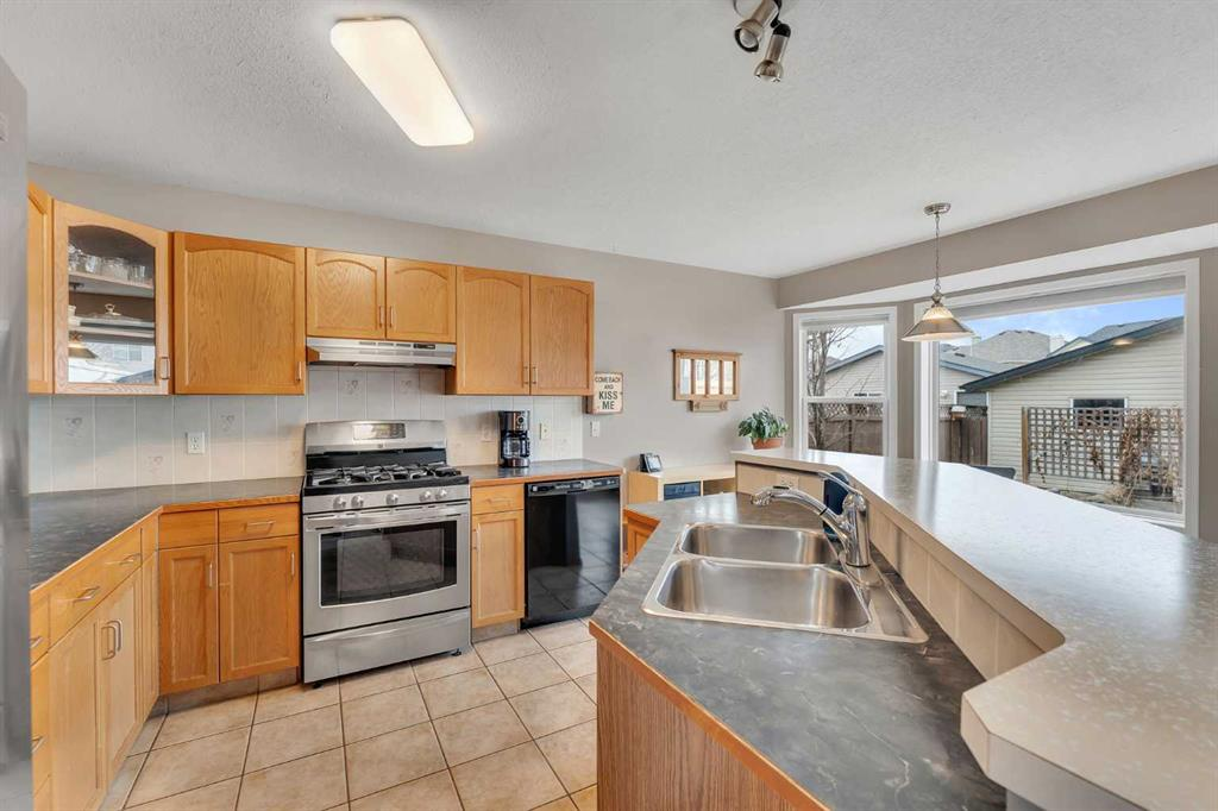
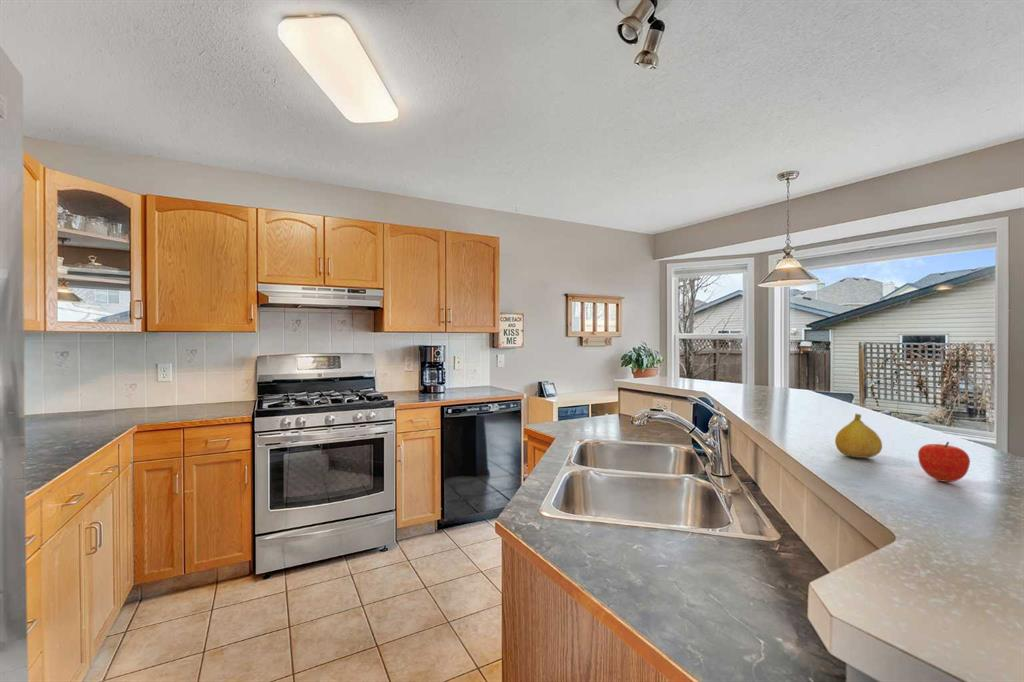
+ fruit [834,412,883,459]
+ fruit [917,441,971,483]
